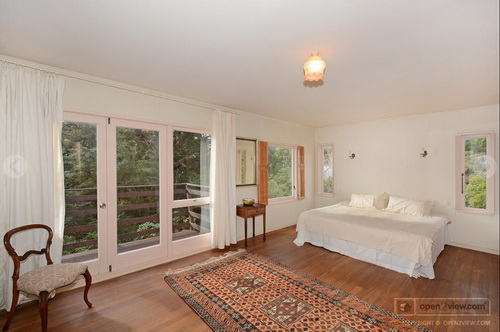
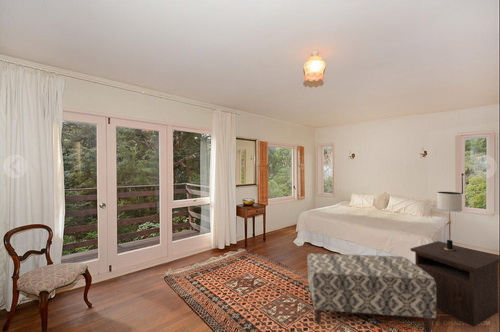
+ bench [306,252,437,332]
+ table lamp [436,191,463,251]
+ nightstand [410,240,500,328]
